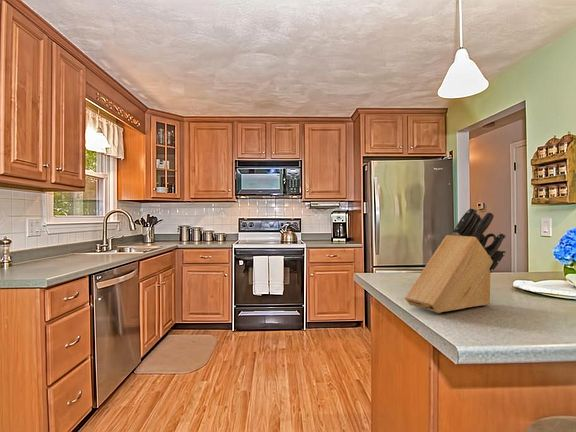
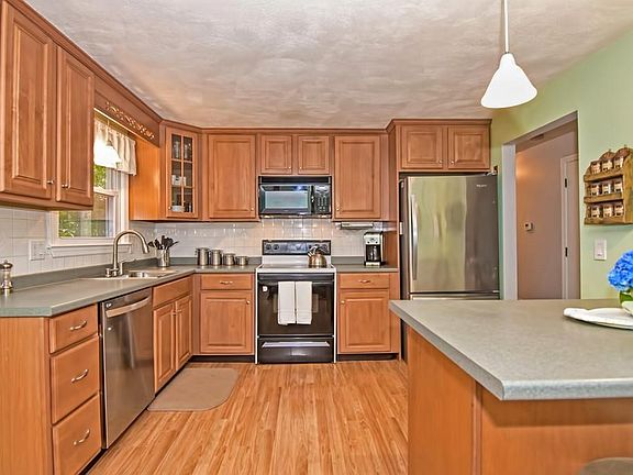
- knife block [404,207,507,314]
